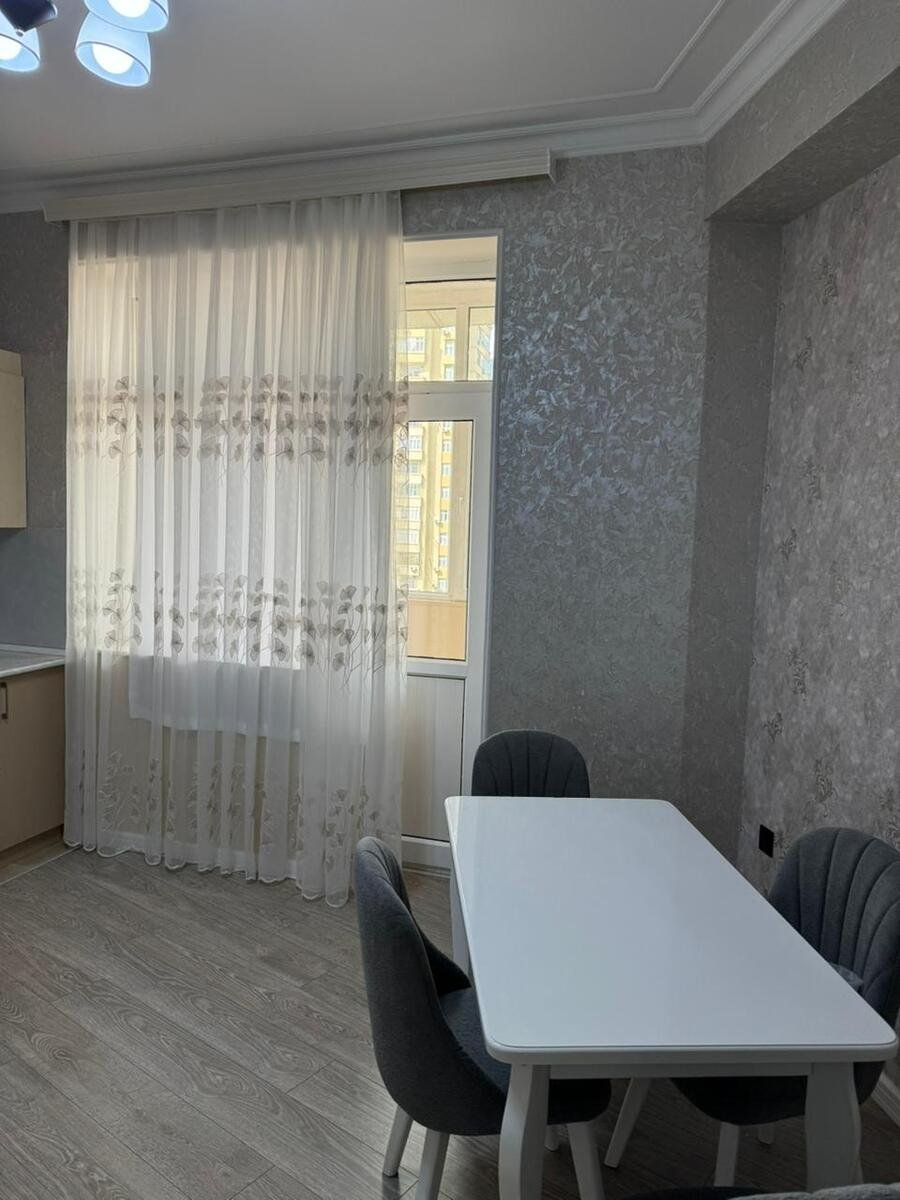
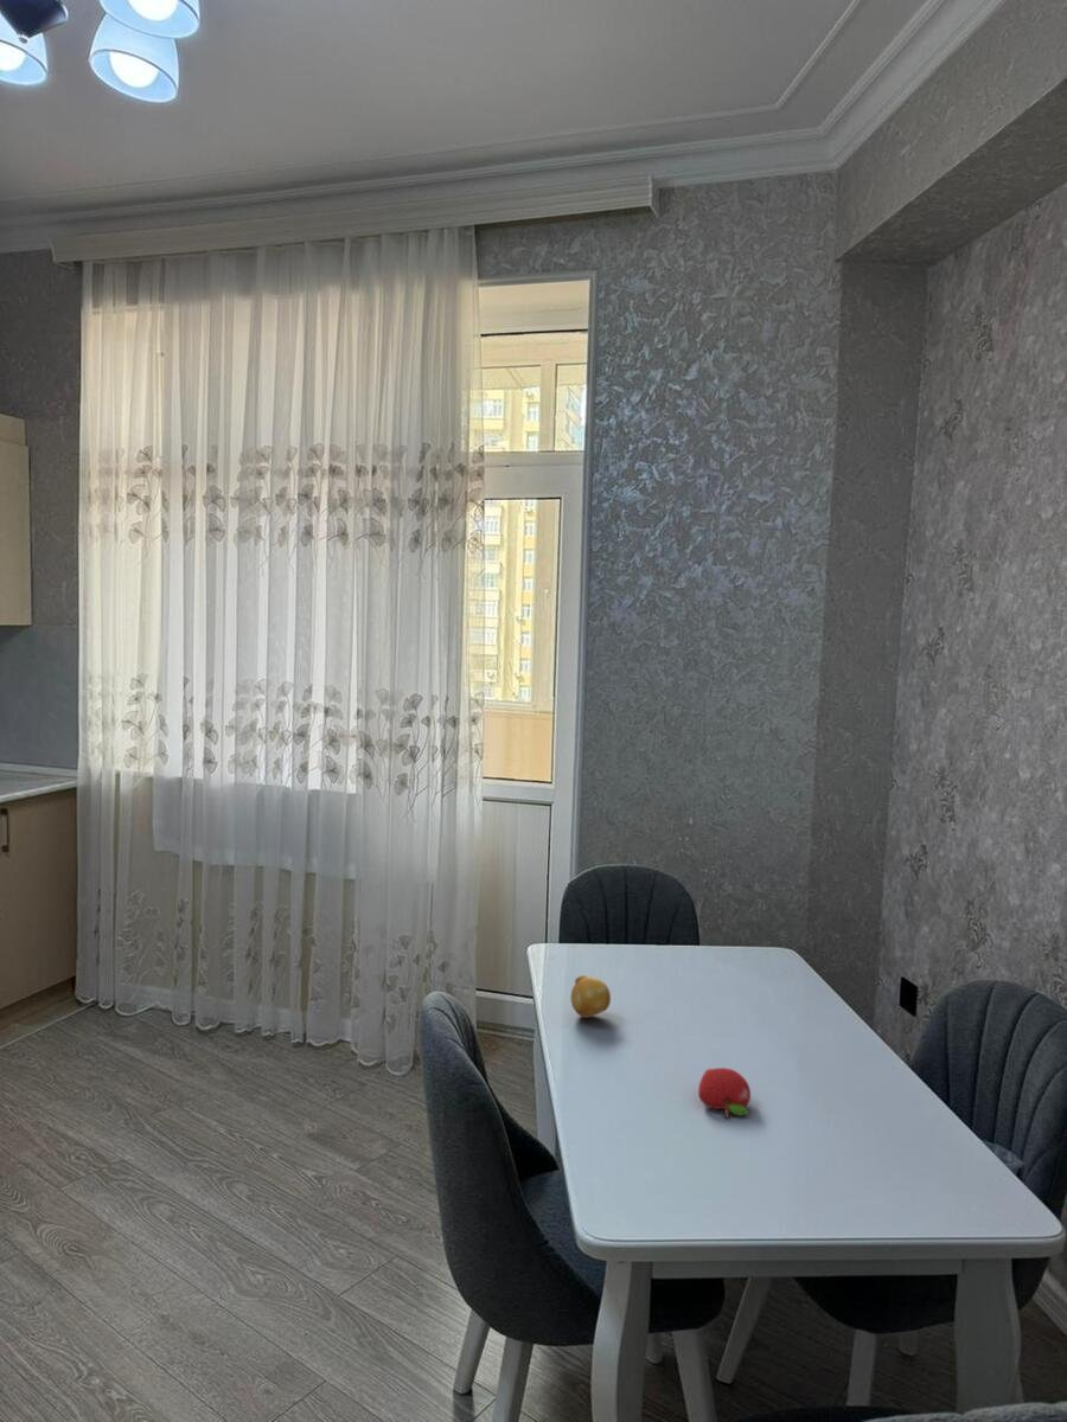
+ fruit [569,974,612,1019]
+ fruit [697,1066,752,1119]
